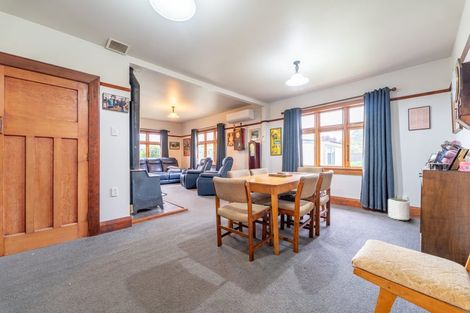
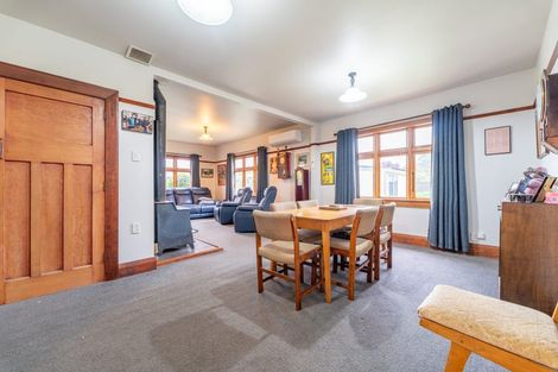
- plant pot [387,197,411,221]
